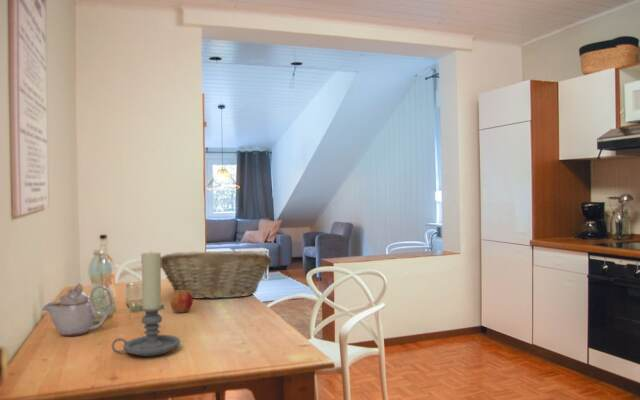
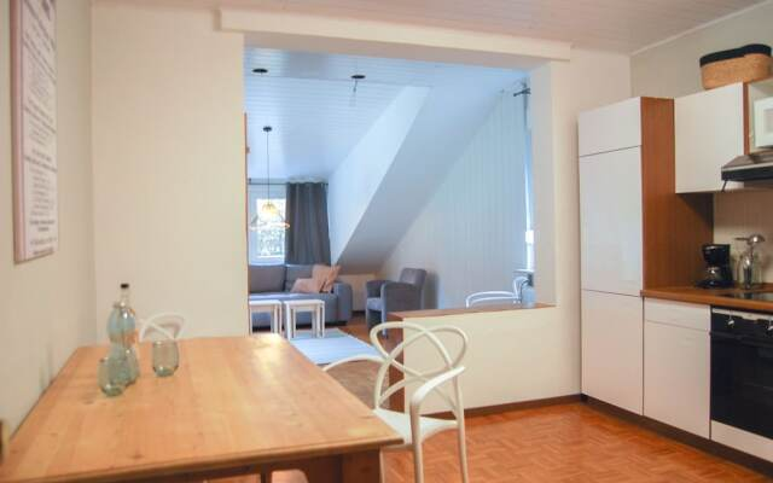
- candle holder [111,250,181,357]
- fruit basket [161,250,273,300]
- teapot [42,282,113,337]
- apple [169,291,194,313]
